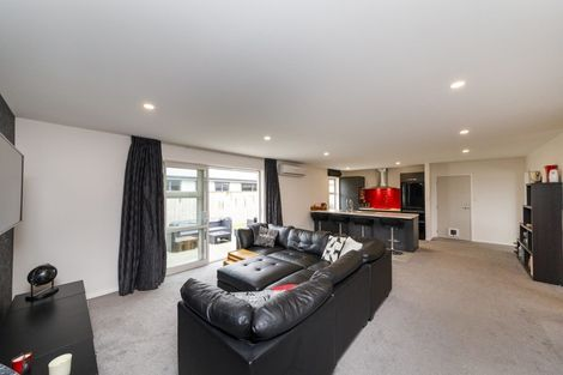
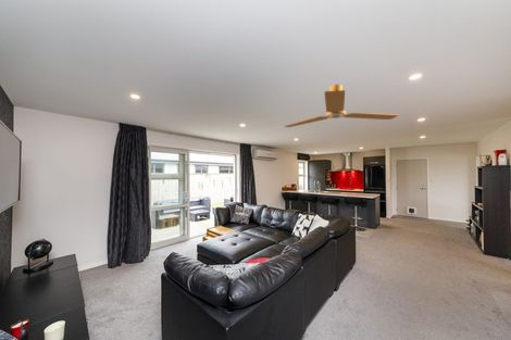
+ ceiling fan [283,84,399,128]
